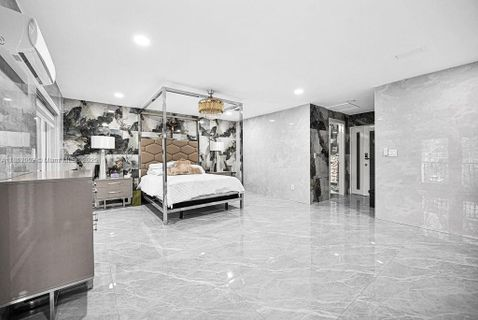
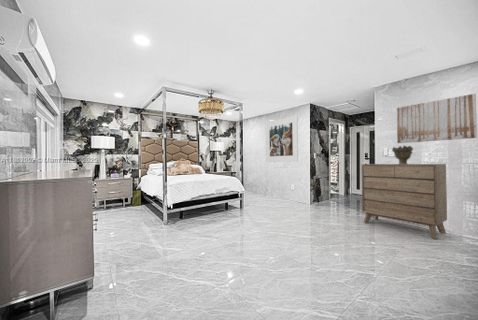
+ wall art [396,93,478,144]
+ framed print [265,114,299,163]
+ dresser [360,163,448,240]
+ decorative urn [391,145,414,164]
